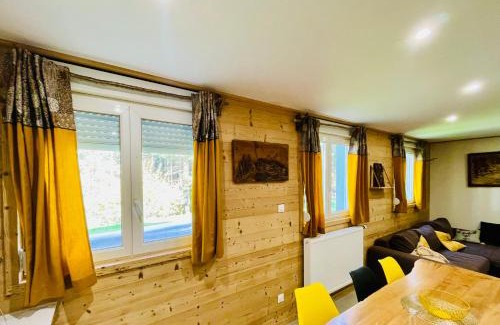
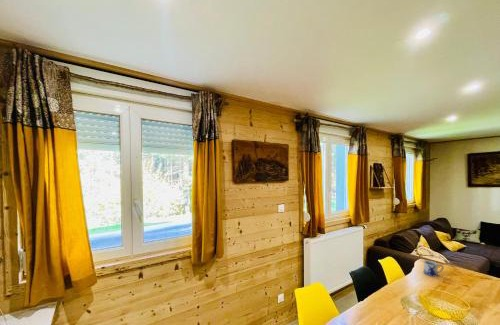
+ mug [423,259,444,277]
